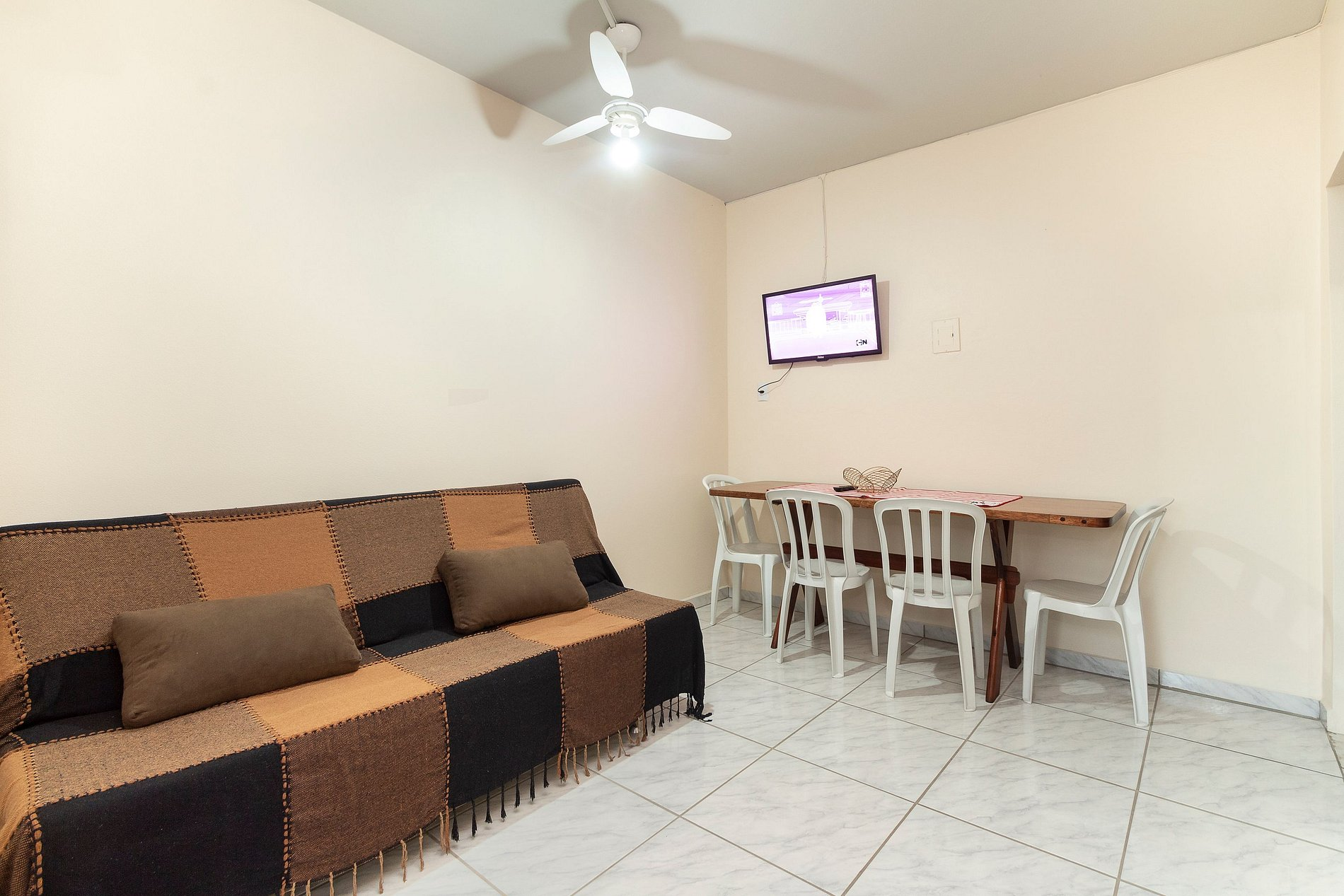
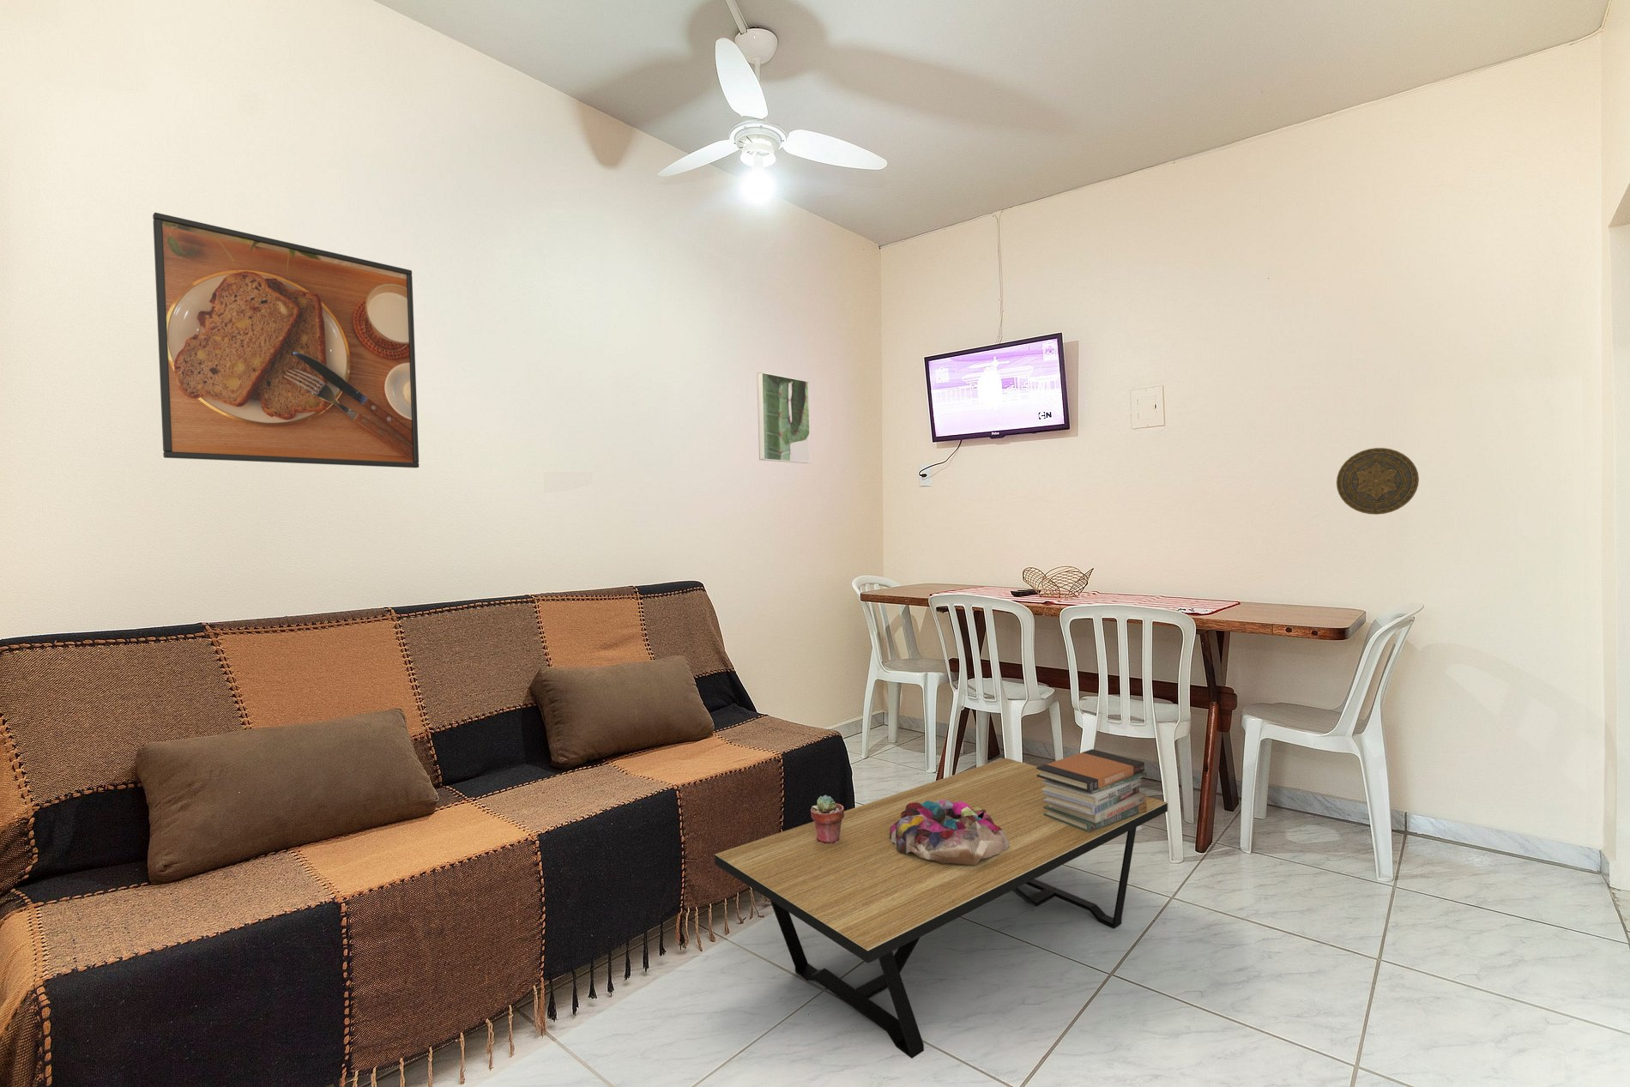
+ coffee table [714,757,1168,1059]
+ decorative plate [1335,446,1420,516]
+ potted succulent [810,795,845,843]
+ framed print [757,371,811,465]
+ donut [890,799,1010,865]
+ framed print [152,212,420,468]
+ book stack [1037,749,1147,832]
